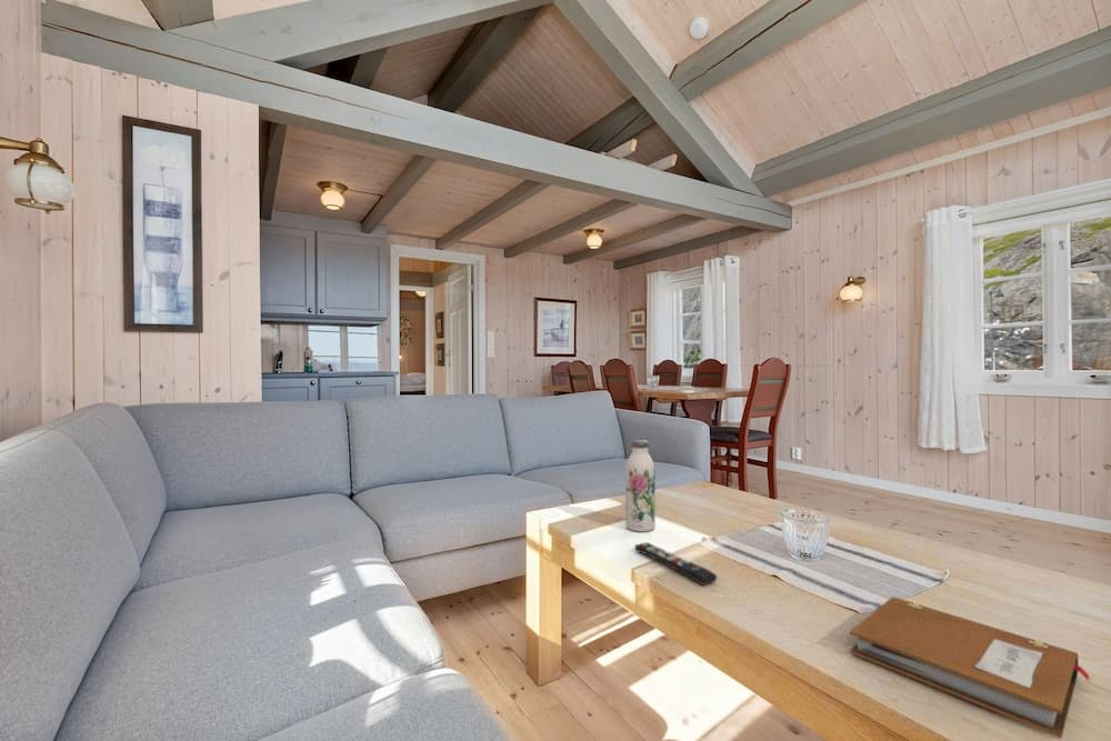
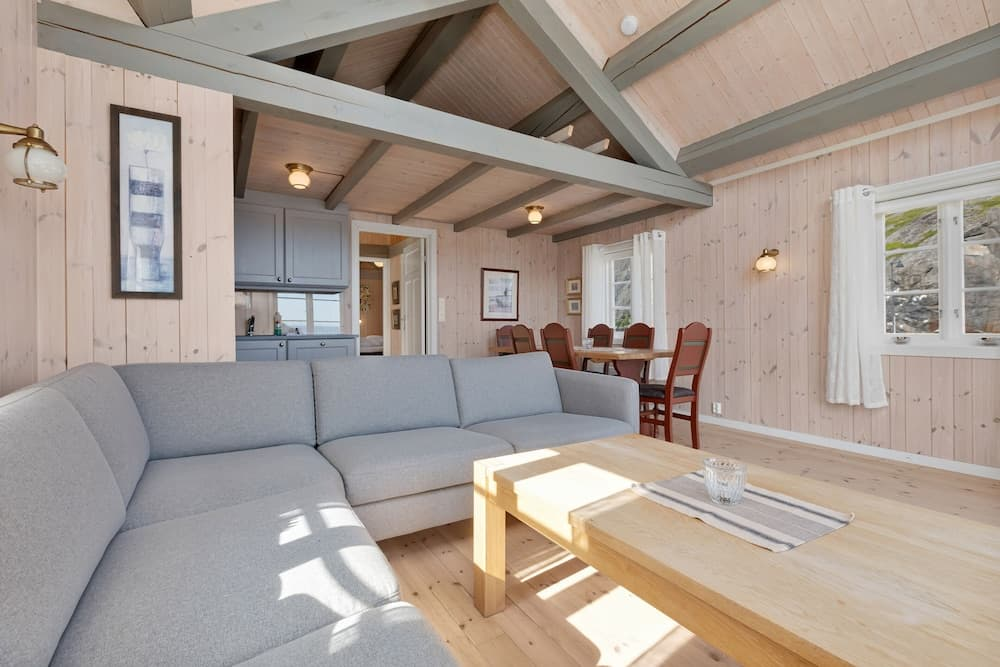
- remote control [633,541,719,587]
- water bottle [624,439,657,533]
- notebook [849,595,1092,740]
